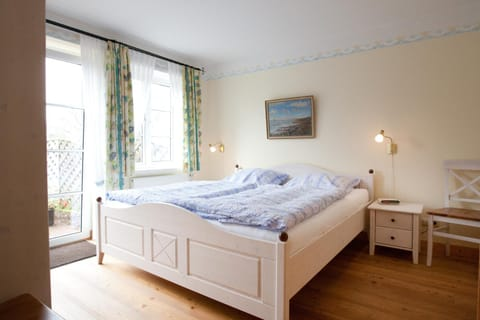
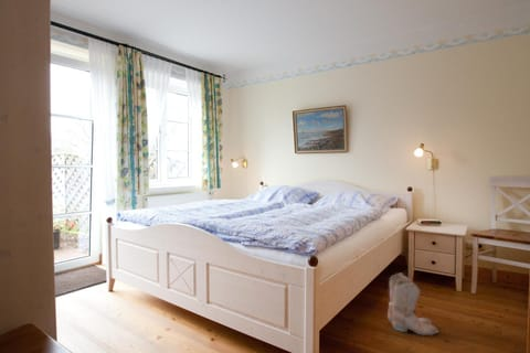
+ boots [386,272,439,336]
